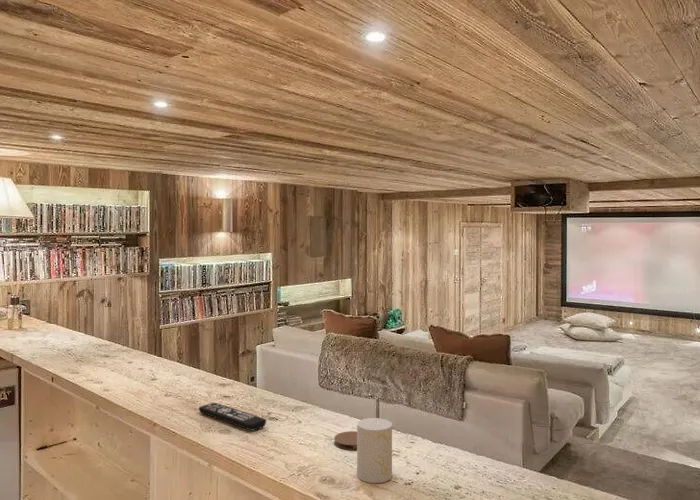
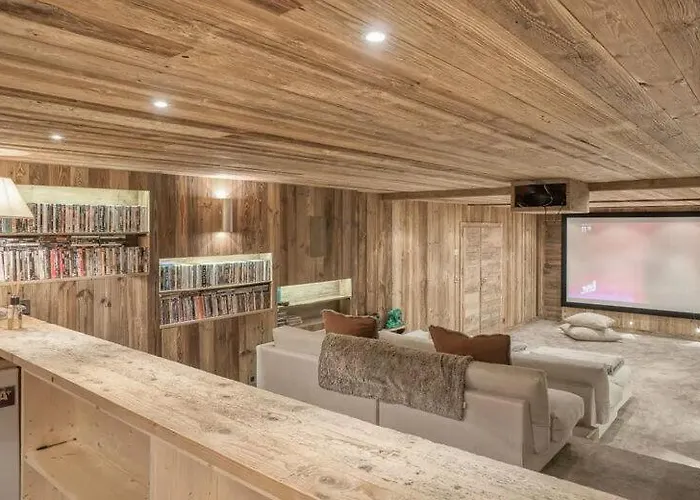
- cup [356,417,393,484]
- coaster [333,430,357,451]
- remote control [198,402,267,432]
